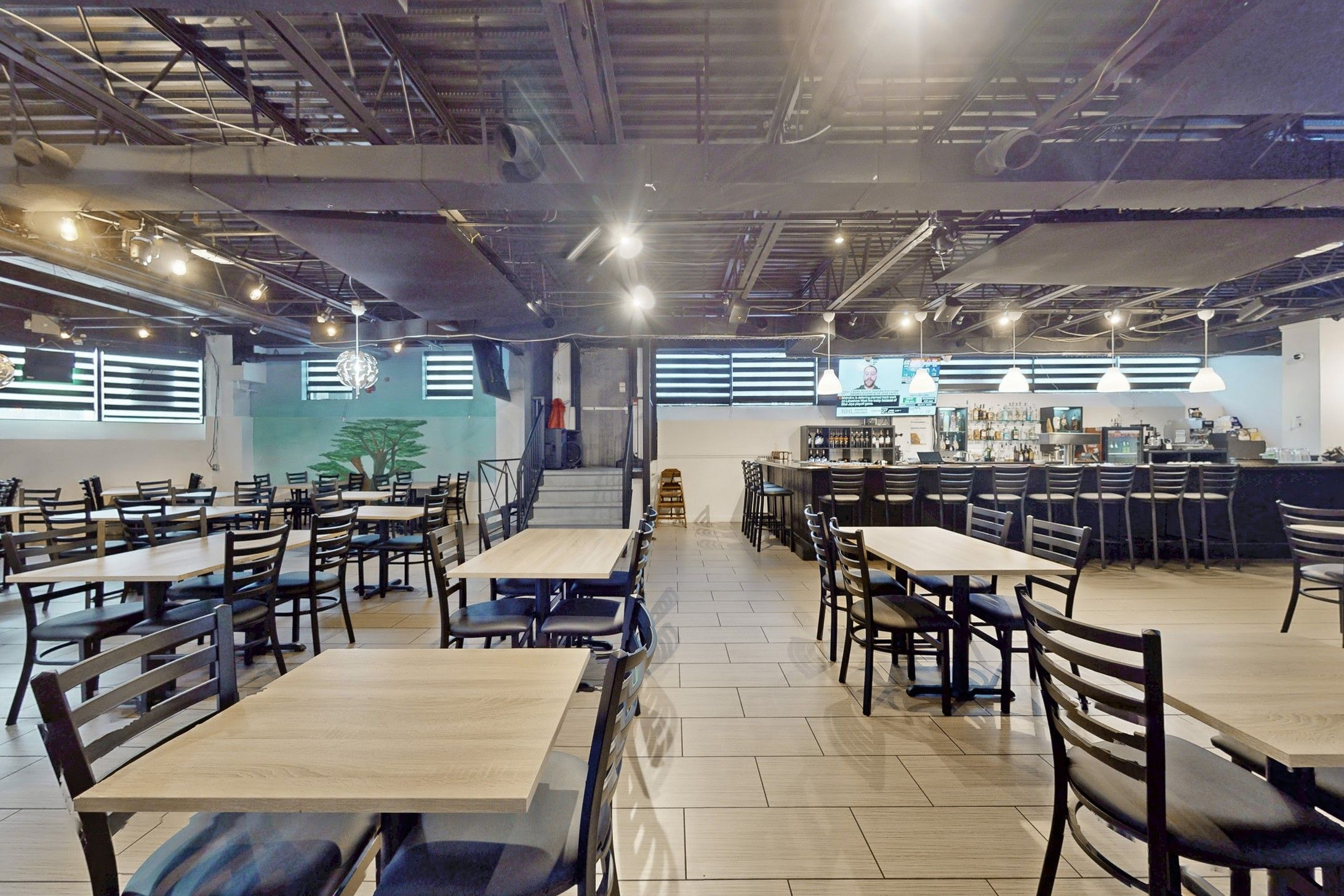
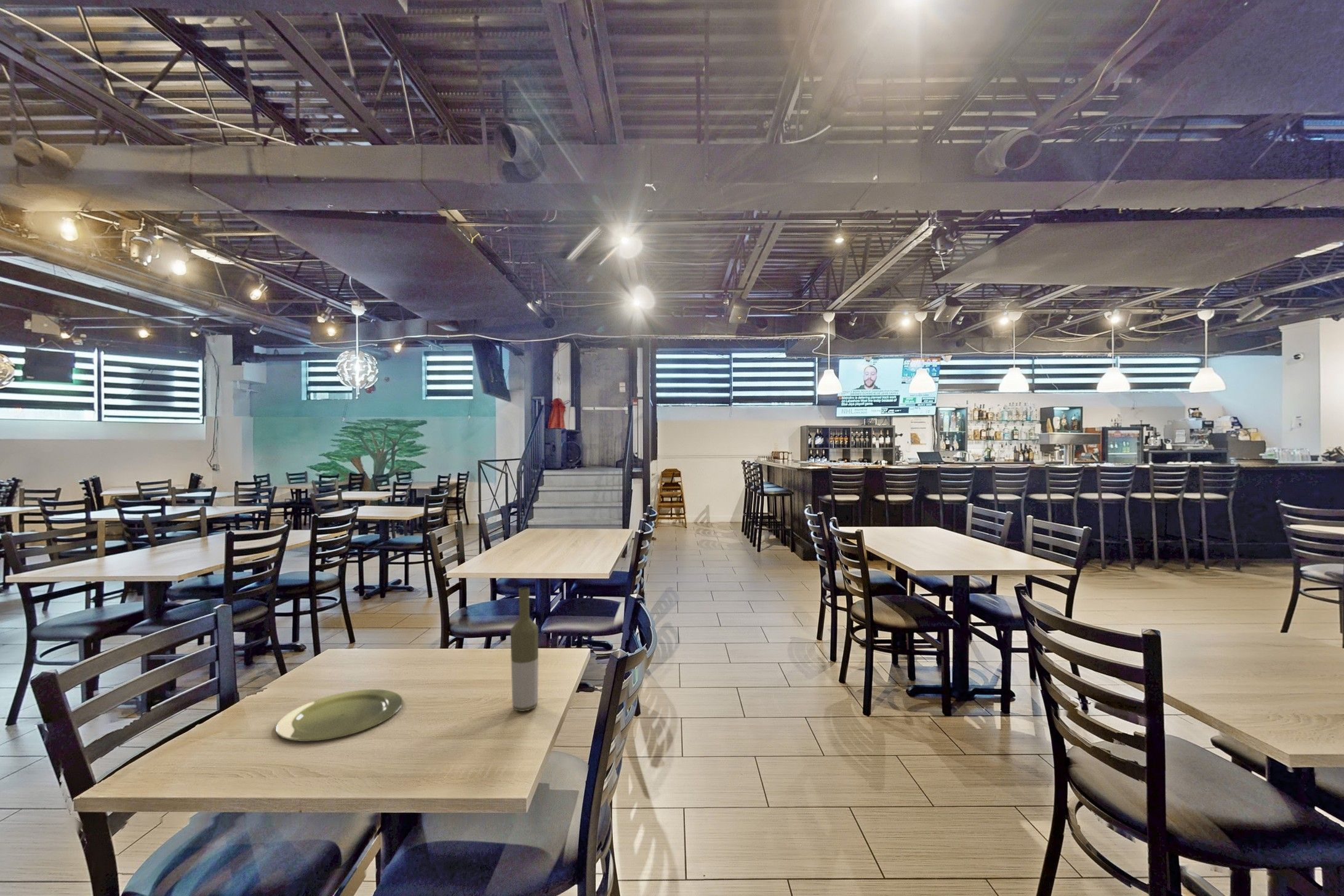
+ plate [275,689,404,742]
+ bottle [510,586,539,712]
